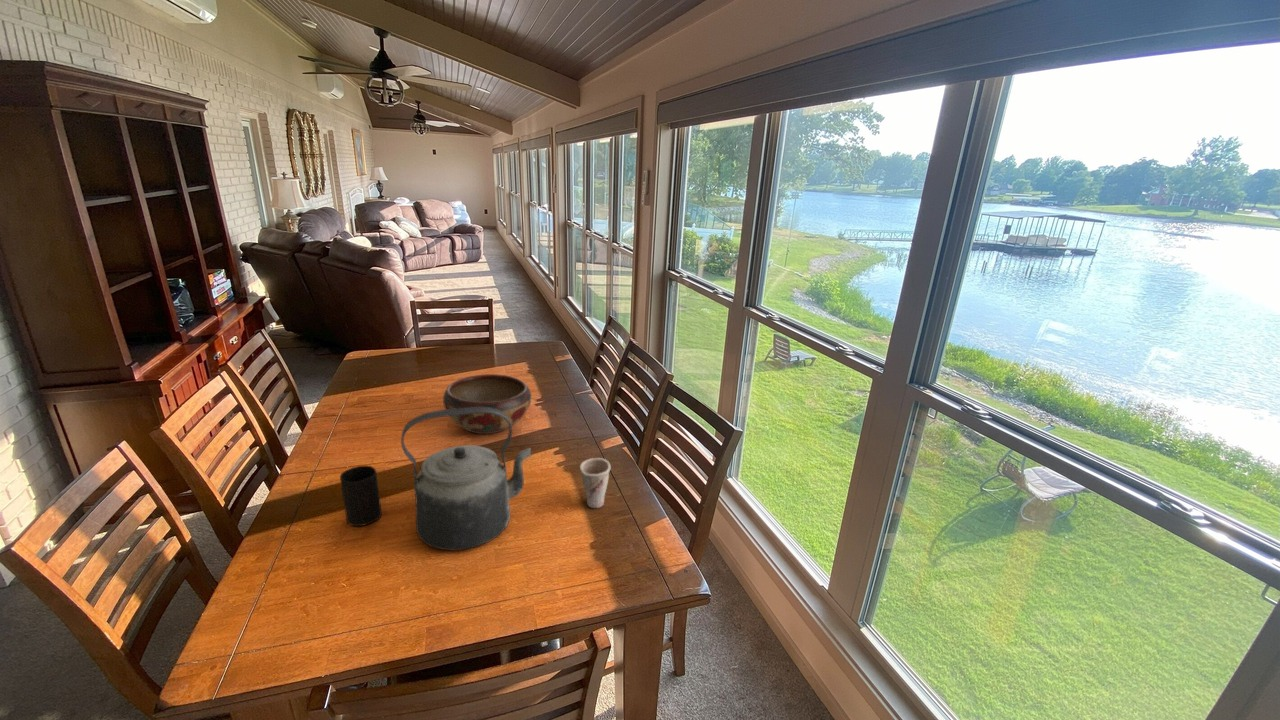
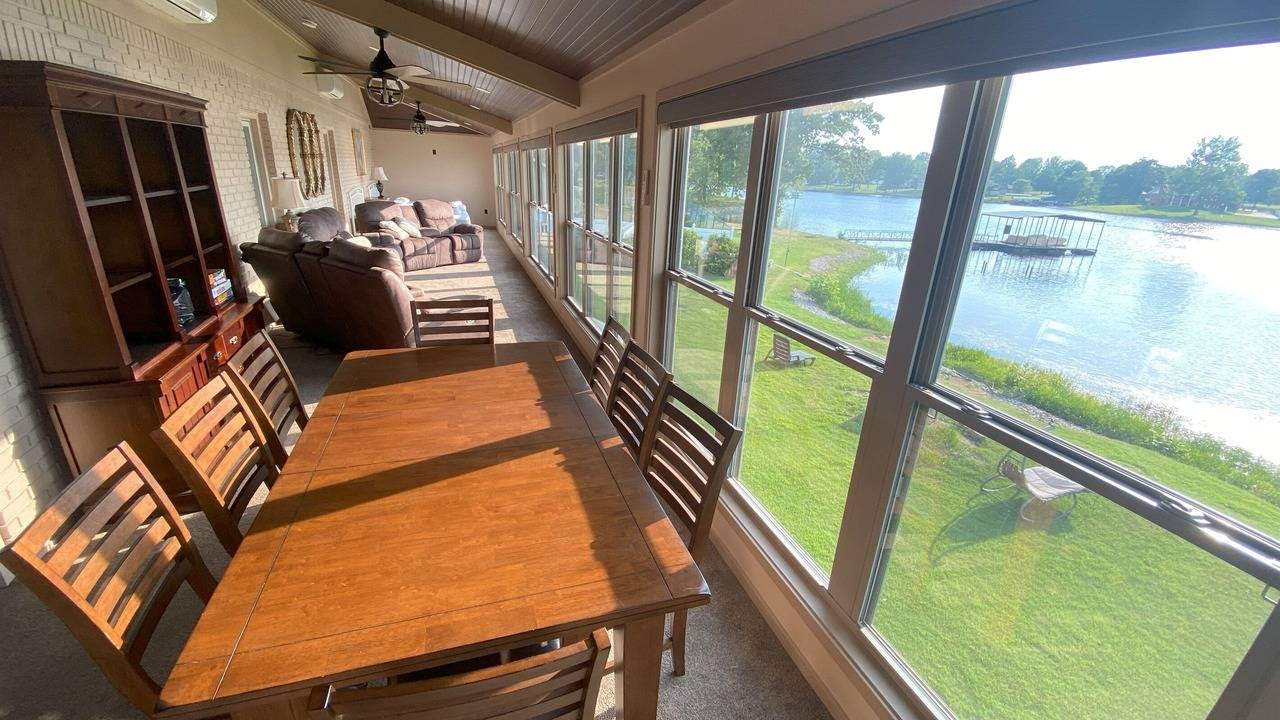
- kettle [400,407,532,551]
- decorative bowl [442,373,532,435]
- cup [339,464,383,527]
- cup [579,457,612,509]
